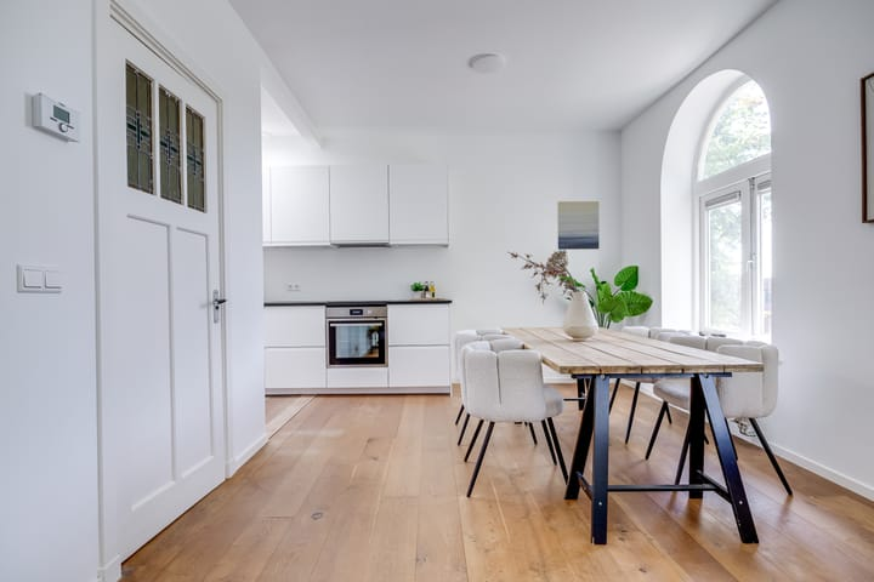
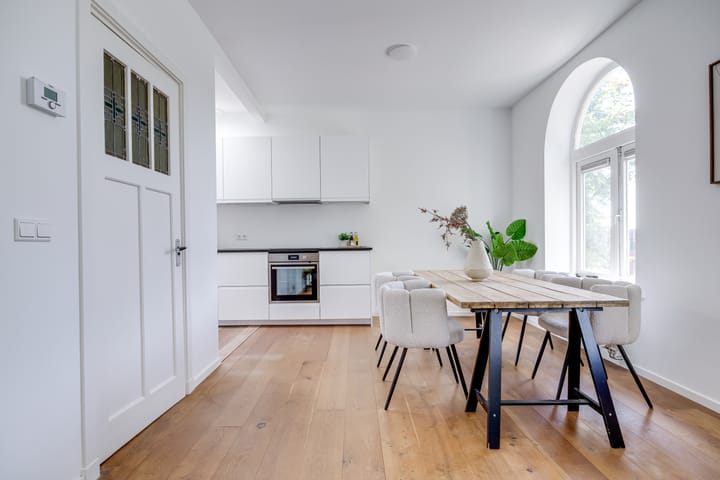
- wall art [557,200,601,251]
